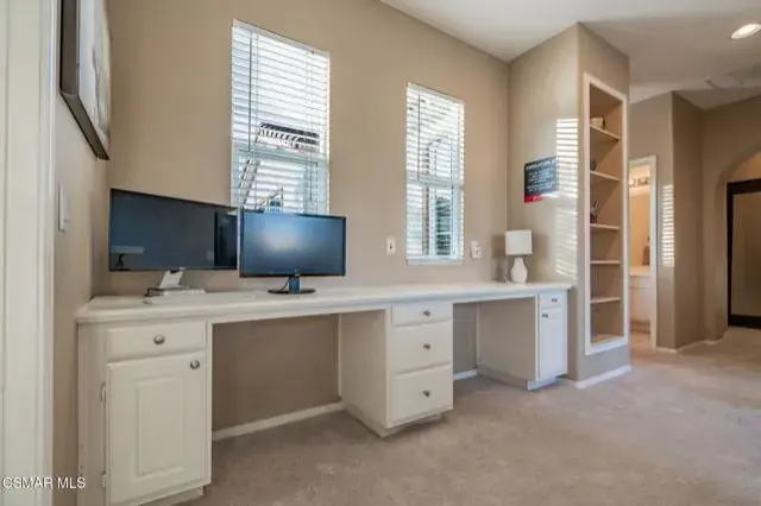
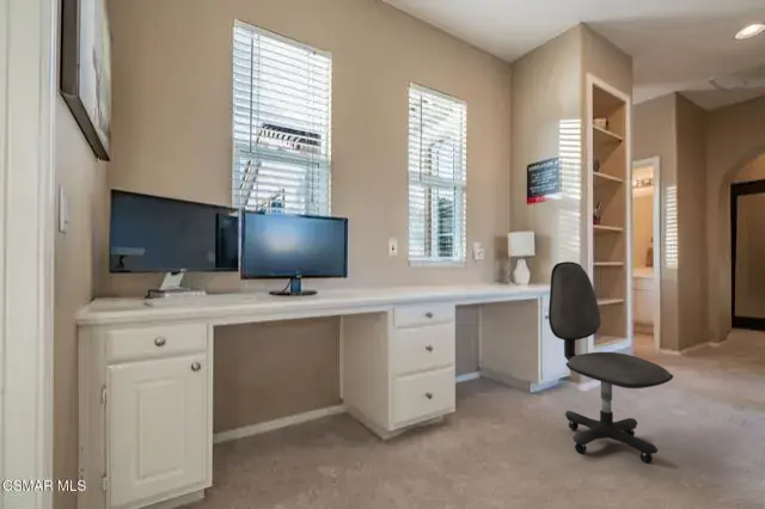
+ office chair [547,260,674,465]
